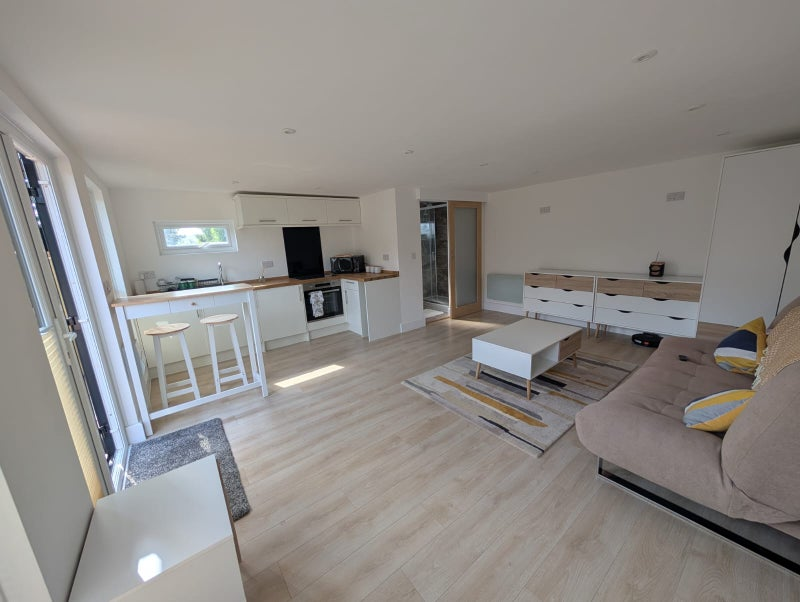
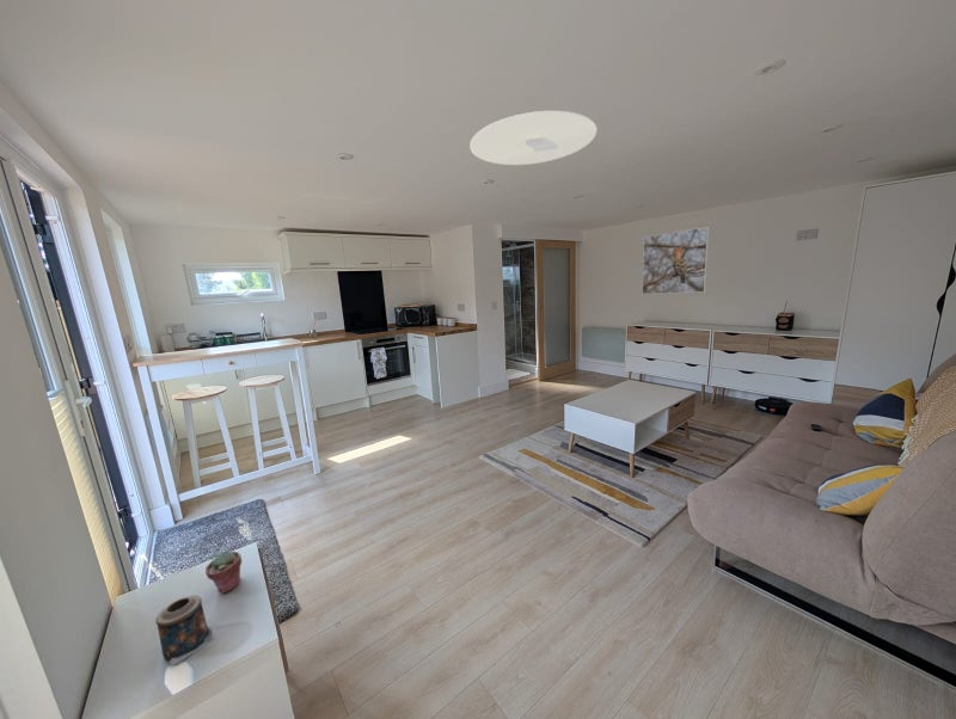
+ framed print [642,226,710,295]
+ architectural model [468,110,598,166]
+ candle [155,594,216,666]
+ potted succulent [204,549,243,595]
